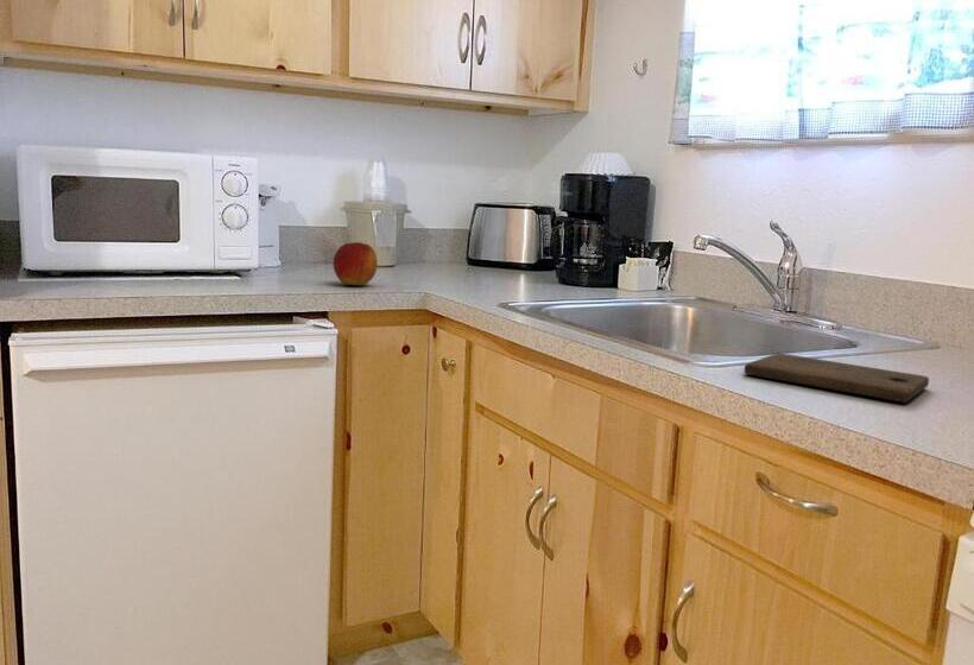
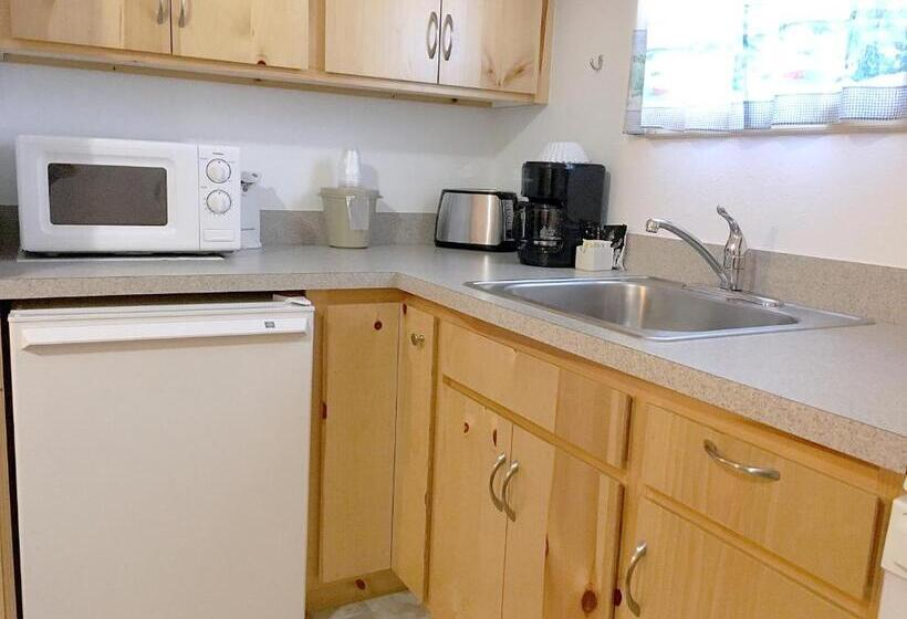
- cutting board [744,353,930,404]
- apple [333,241,379,286]
